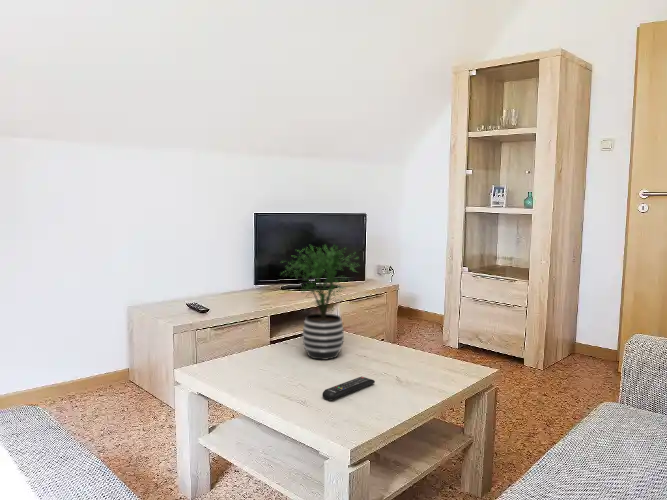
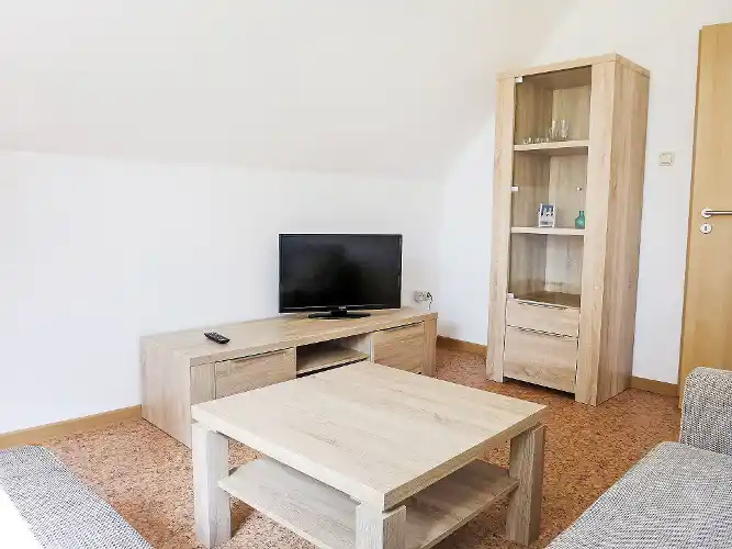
- remote control [321,376,376,401]
- potted plant [279,242,361,361]
